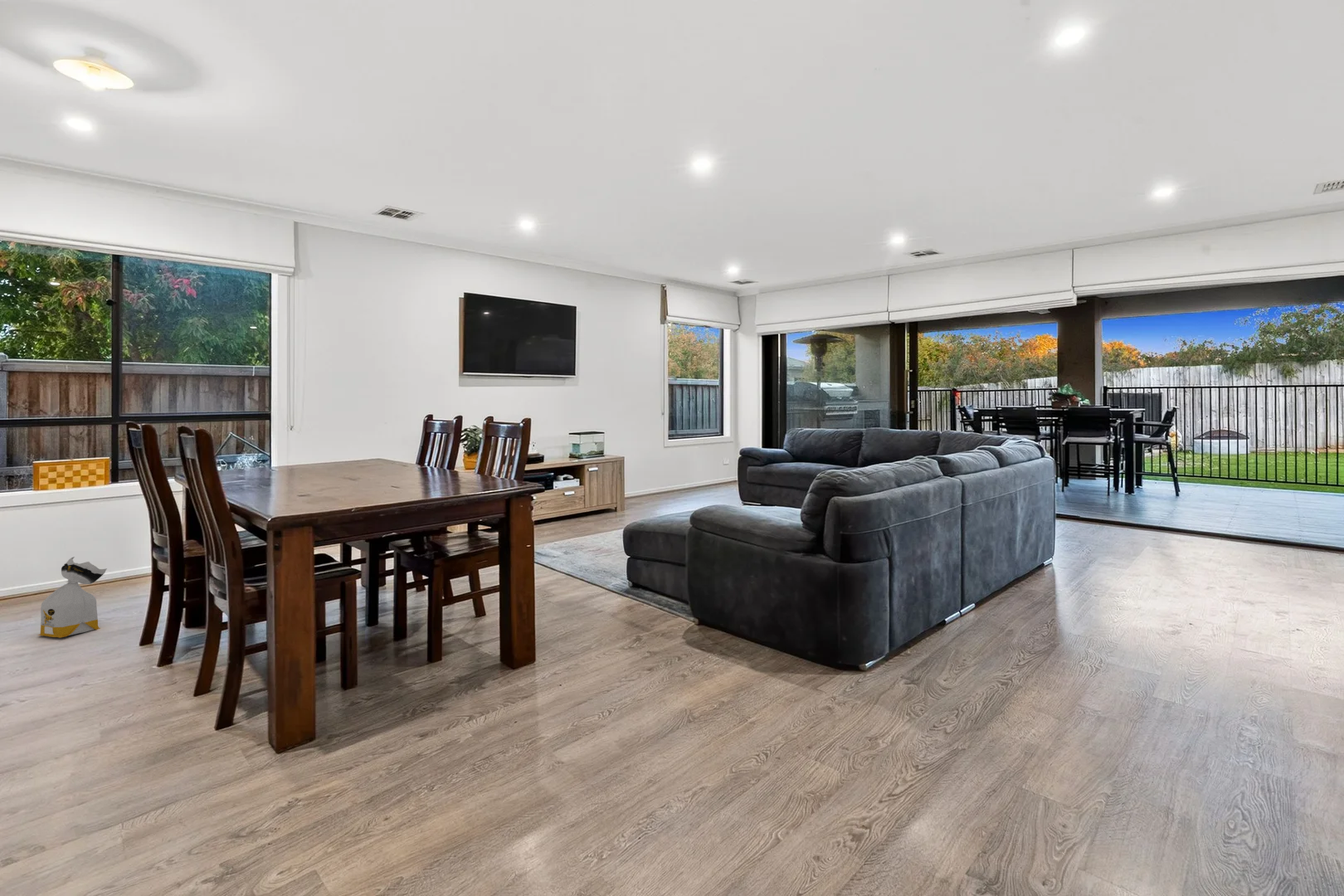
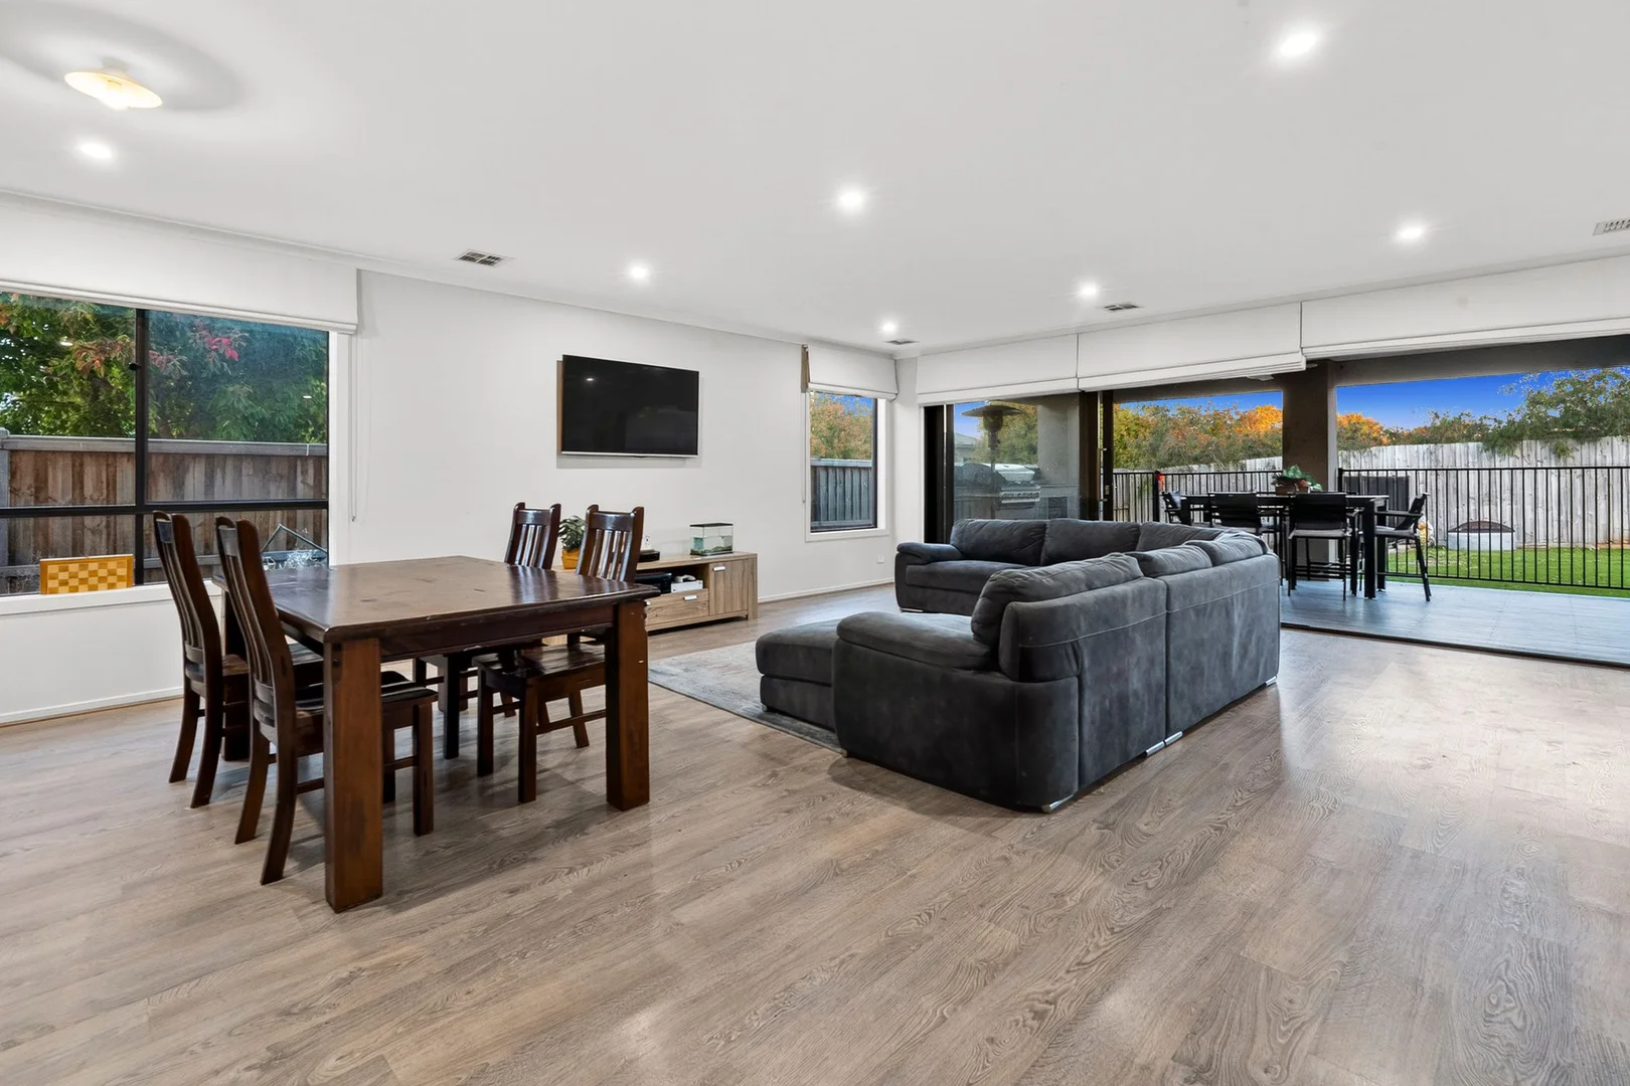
- bag [37,556,108,639]
